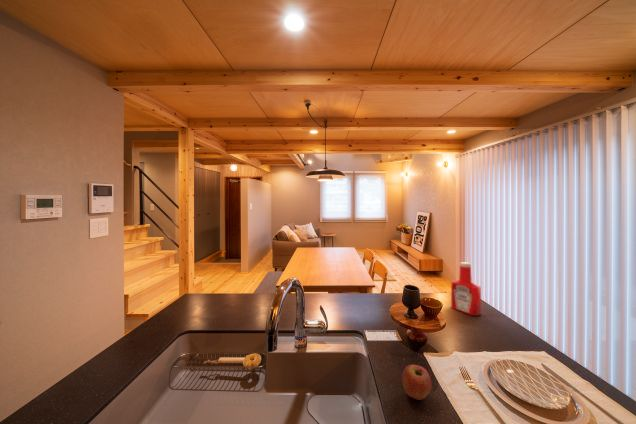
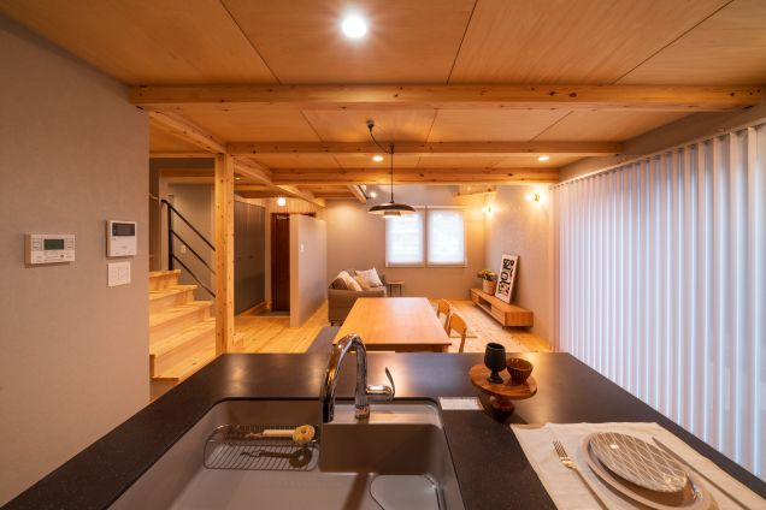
- soap bottle [450,261,482,317]
- apple [401,364,433,401]
